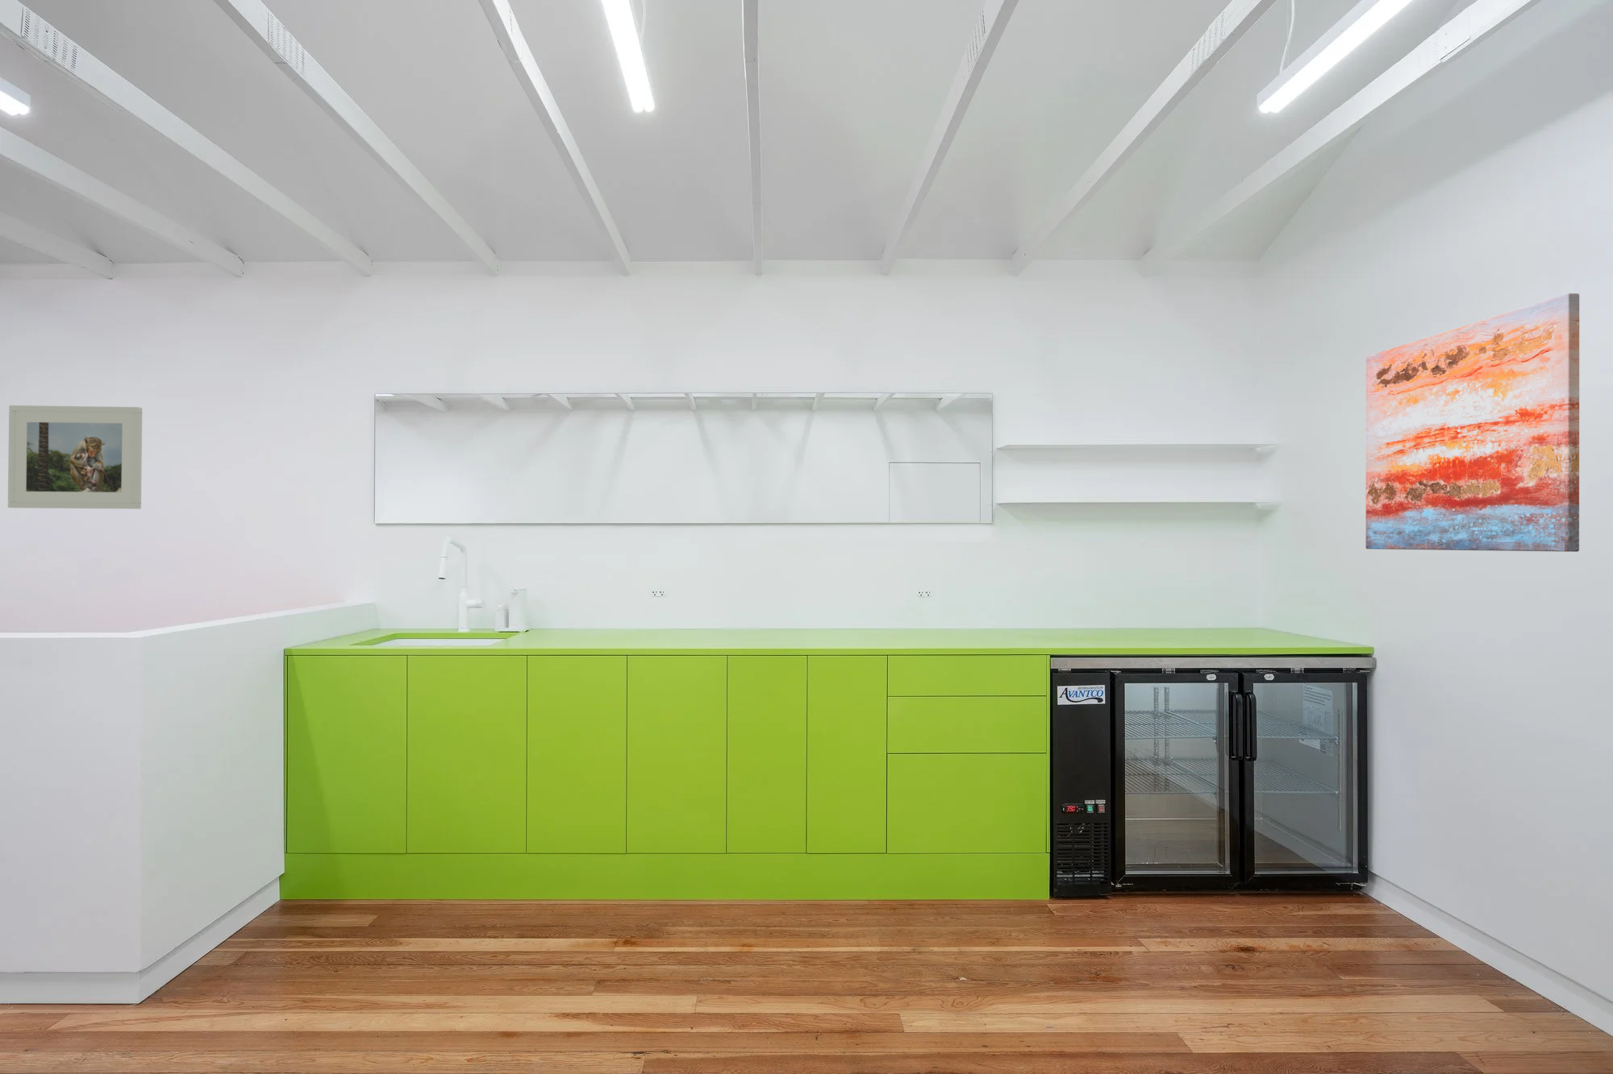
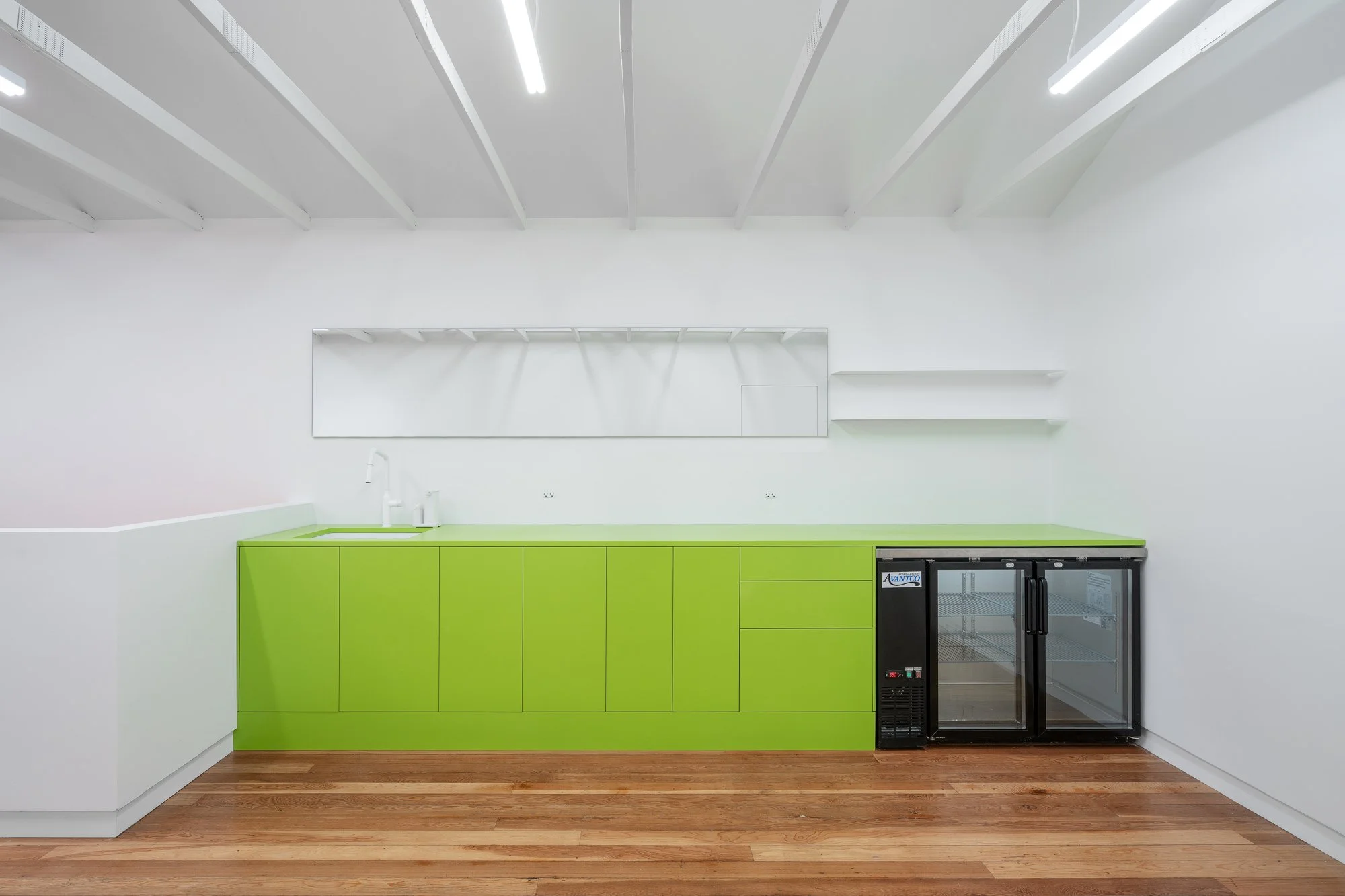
- wall art [1365,292,1579,553]
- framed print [7,404,143,509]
